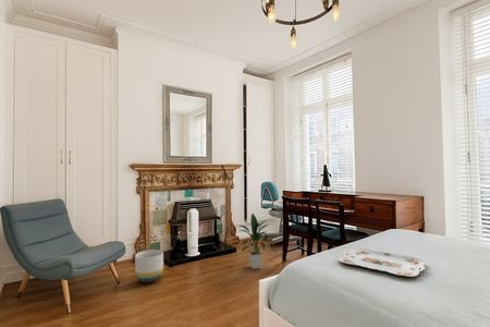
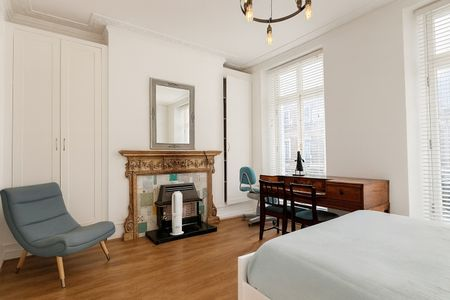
- indoor plant [235,213,277,270]
- planter [134,249,164,283]
- serving tray [338,247,426,278]
